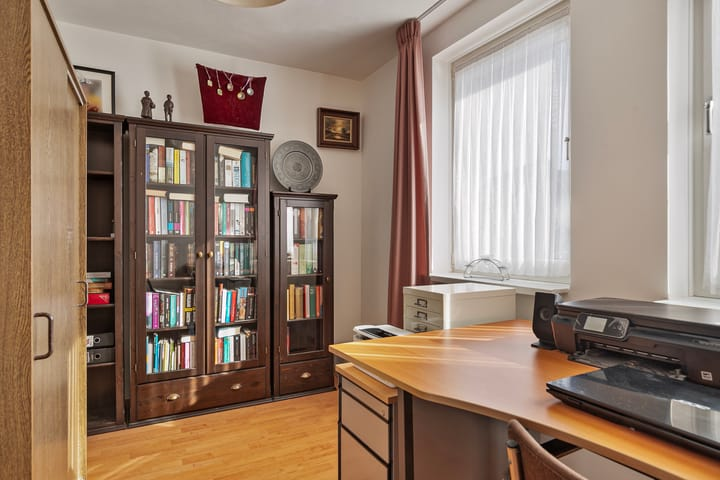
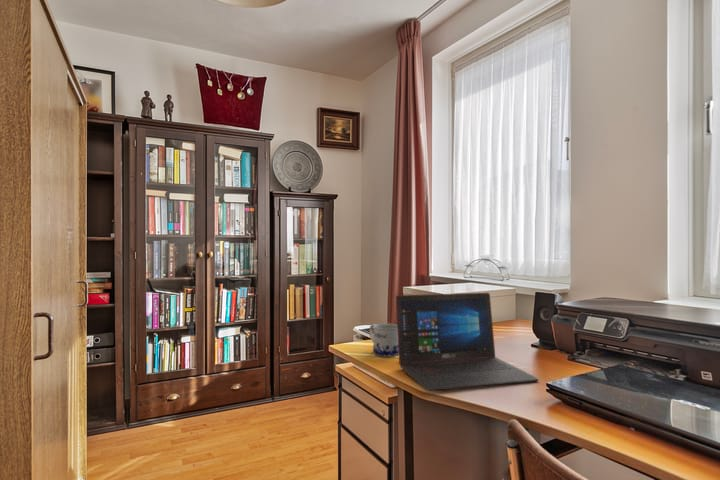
+ mug [368,323,399,358]
+ laptop [395,292,539,392]
